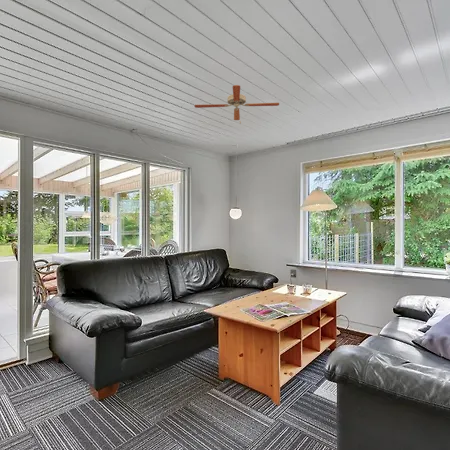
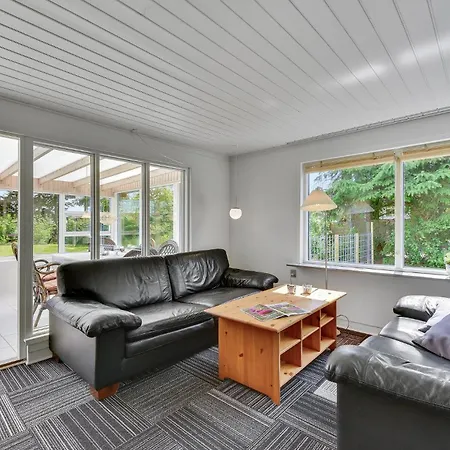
- ceiling fan [193,84,280,125]
